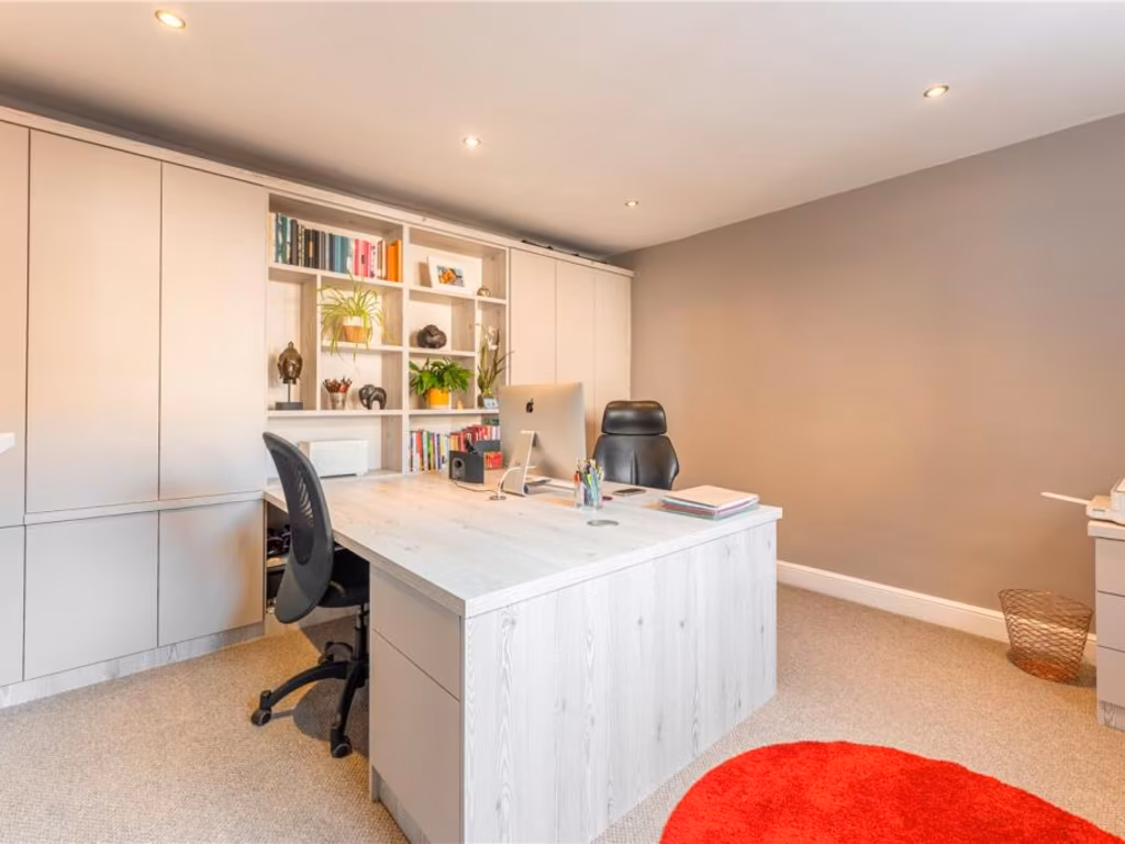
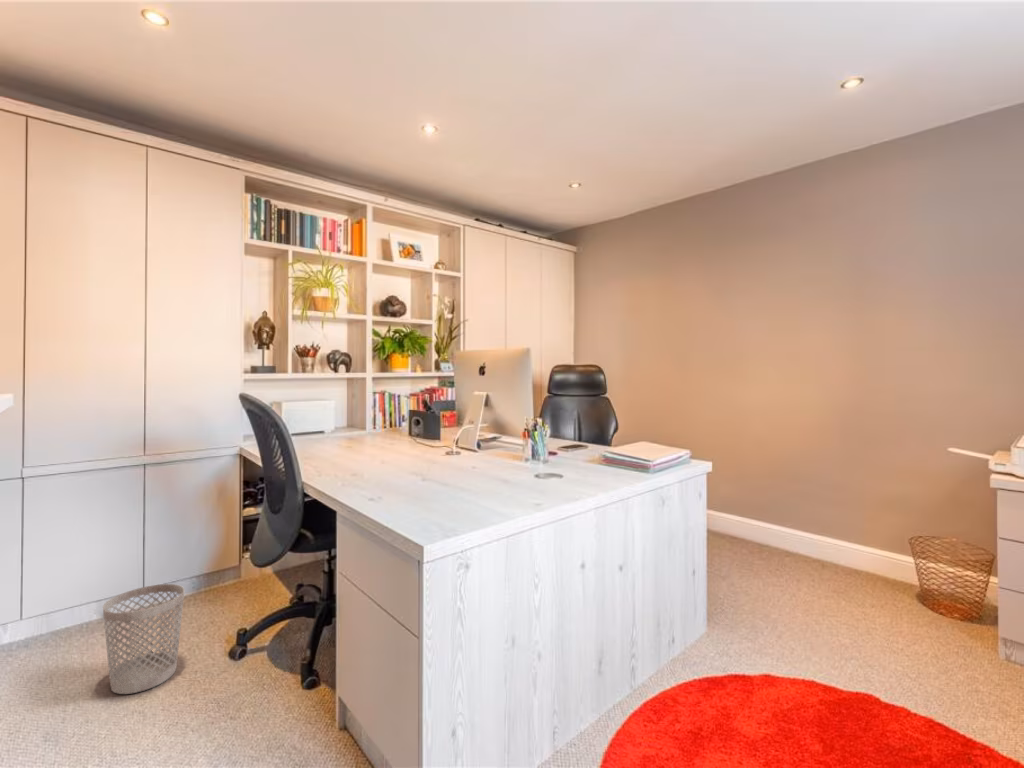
+ wastebasket [102,583,186,695]
